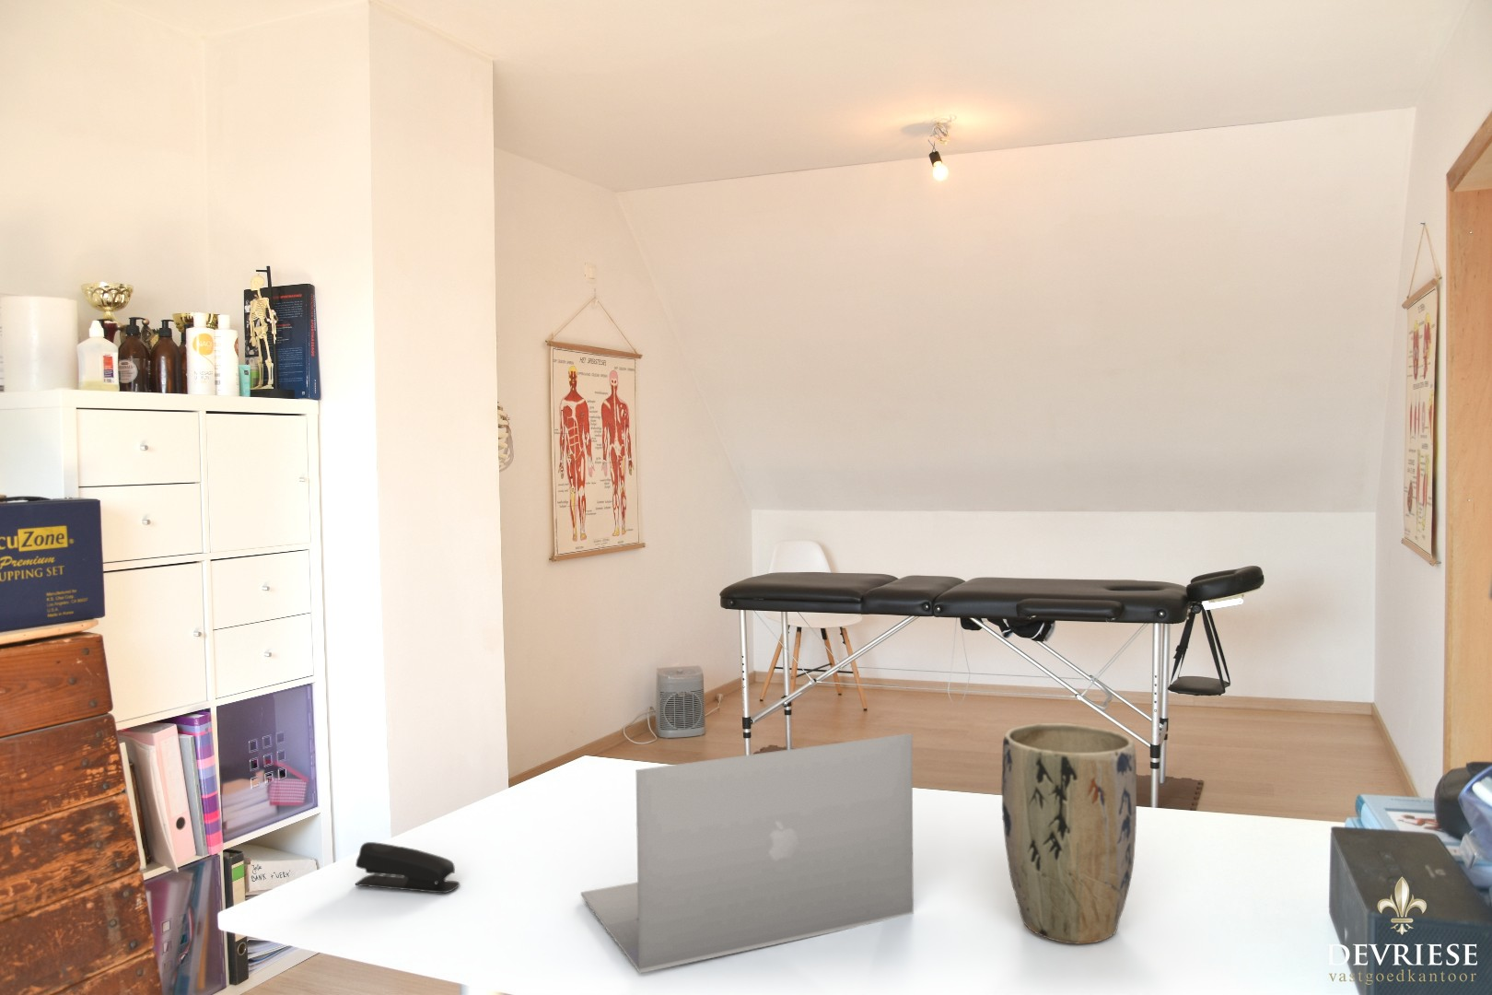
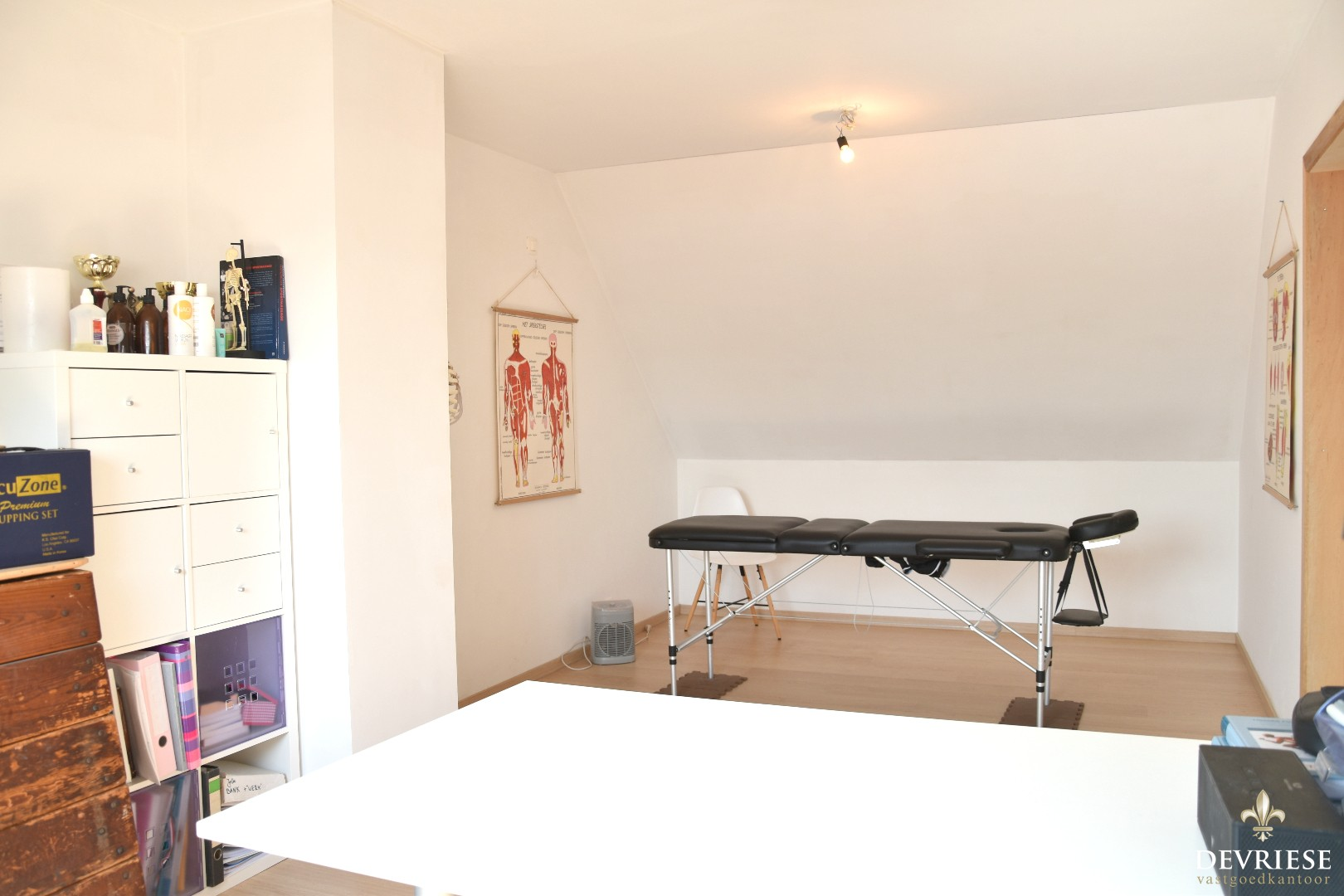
- plant pot [1000,722,1138,944]
- stapler [354,841,461,894]
- laptop [581,733,915,974]
